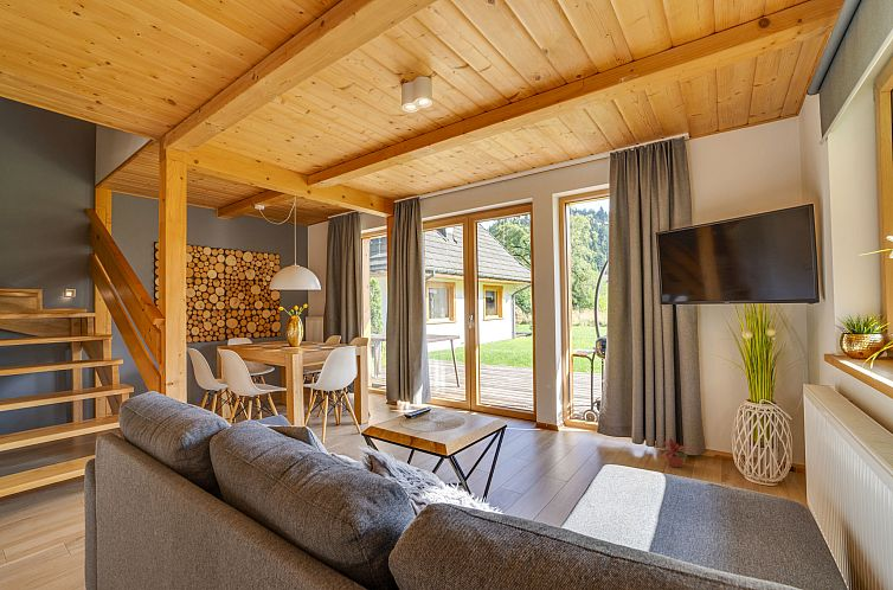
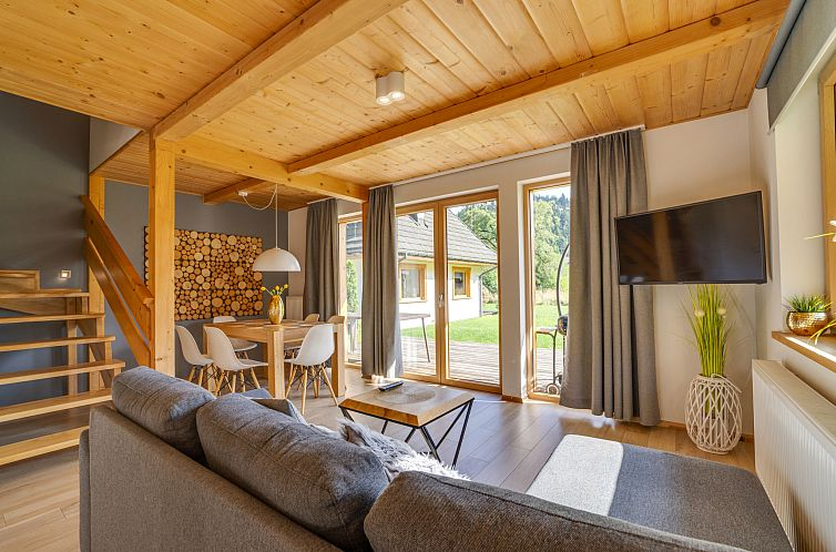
- potted plant [658,436,690,468]
